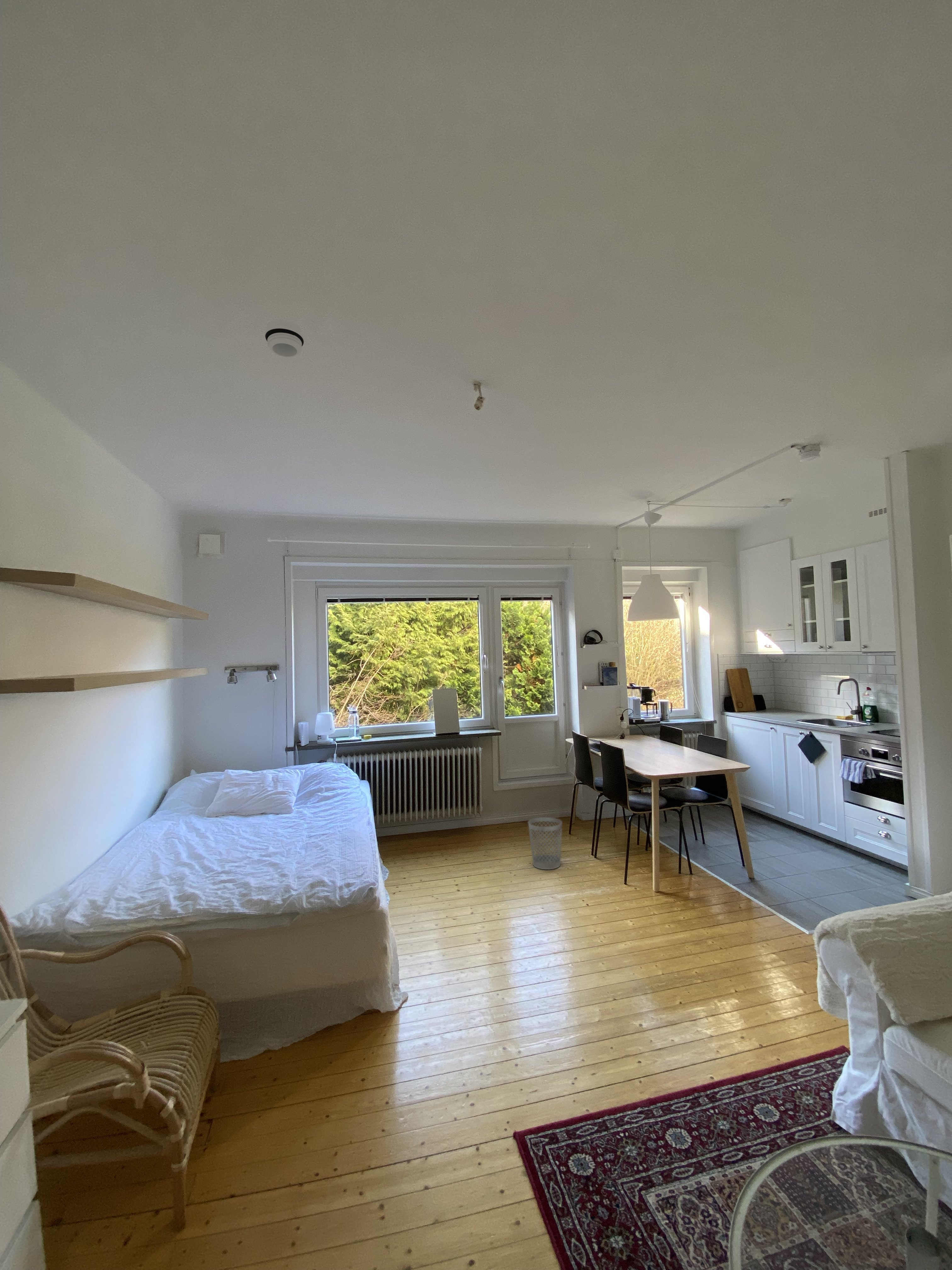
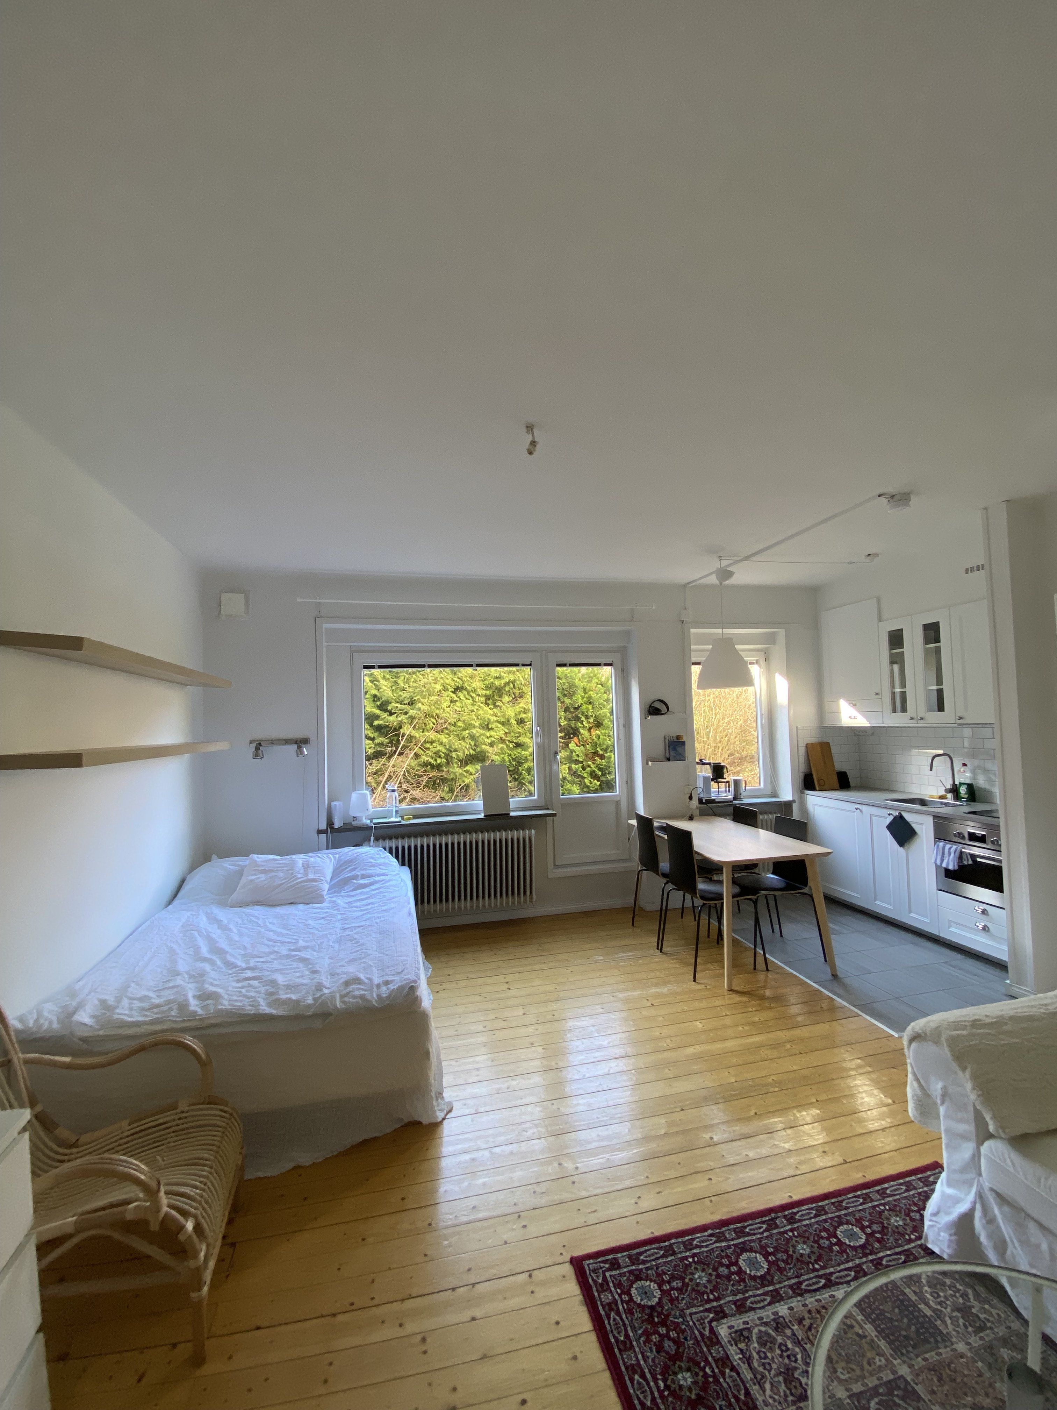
- smoke detector [264,319,304,358]
- wastebasket [528,817,563,870]
